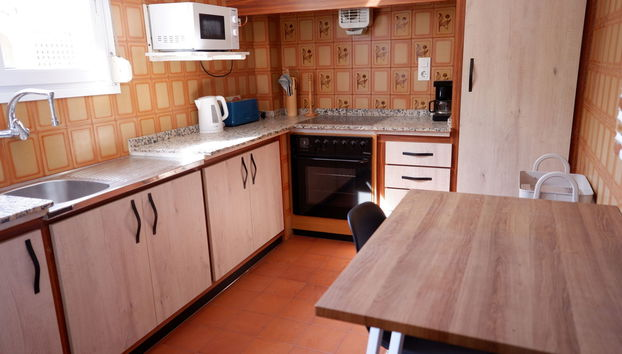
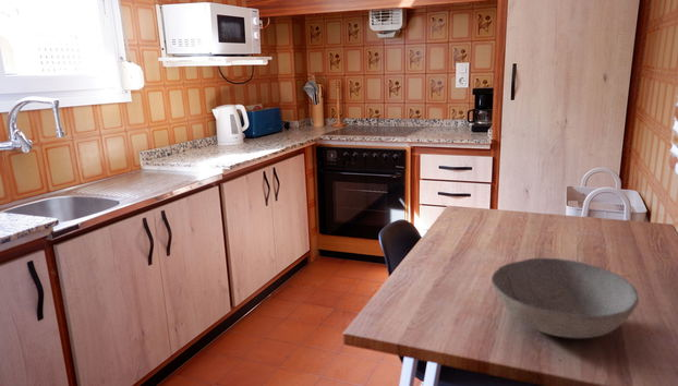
+ bowl [491,257,640,339]
